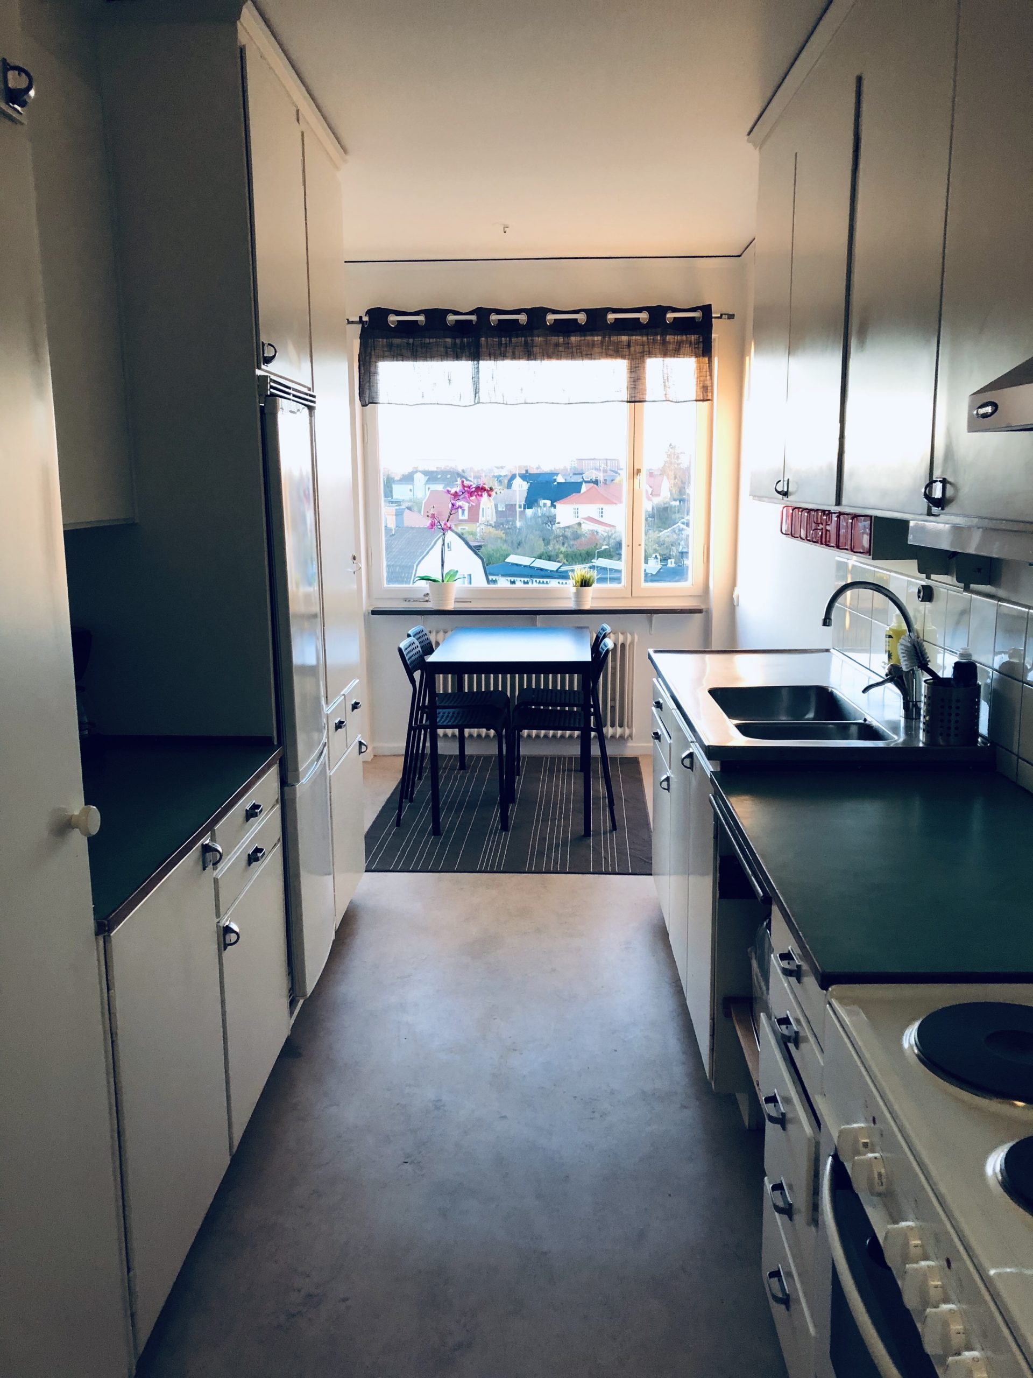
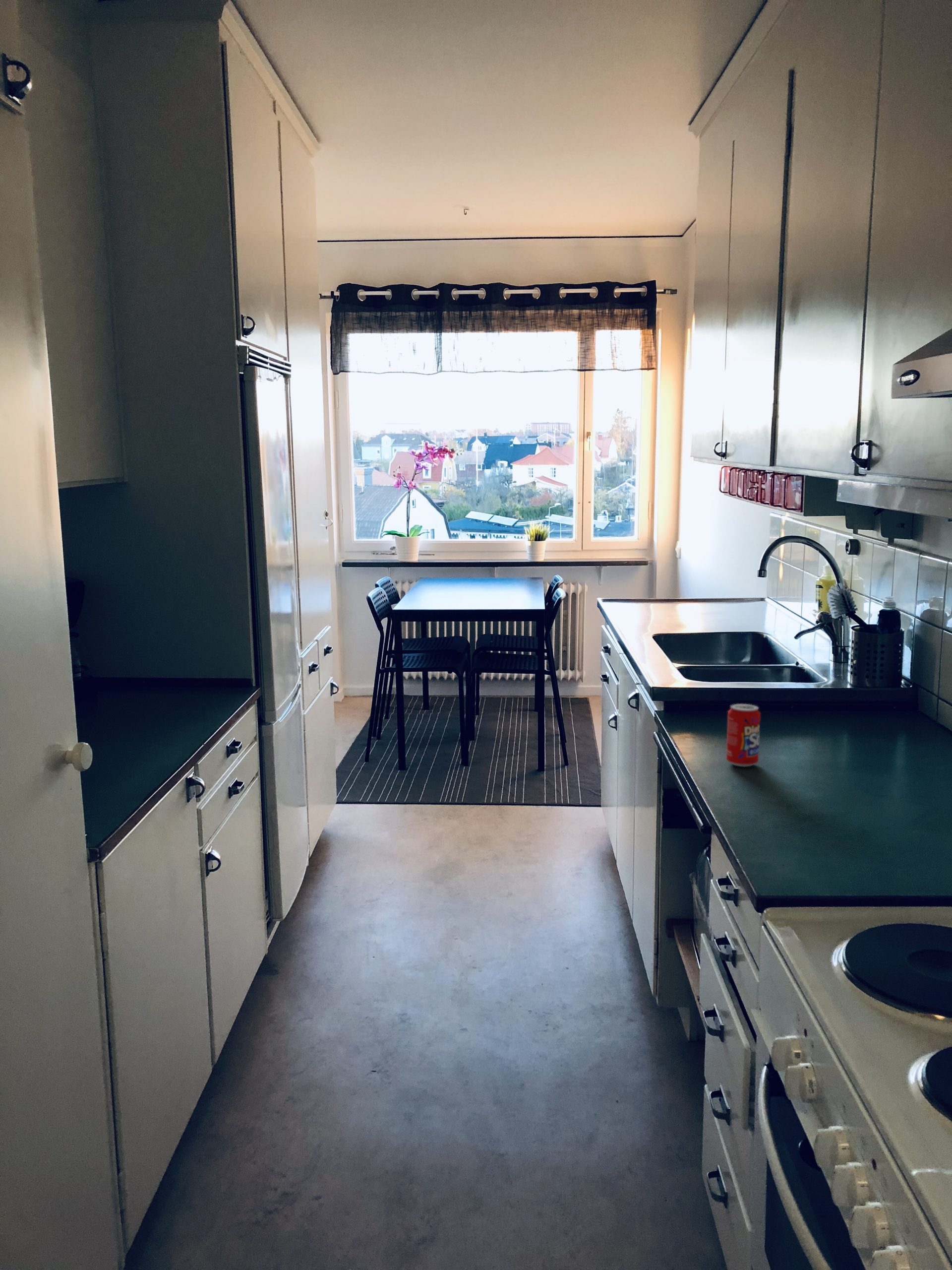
+ beverage can [726,703,761,767]
